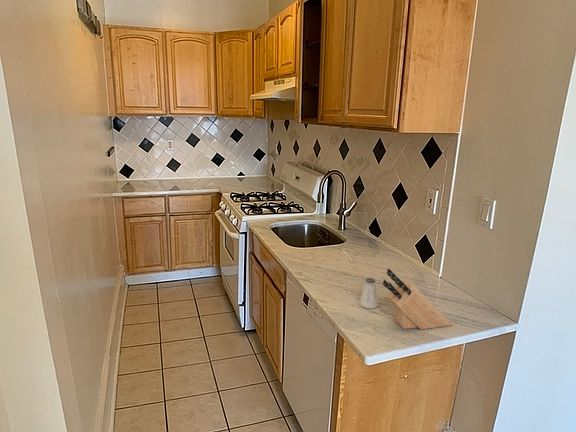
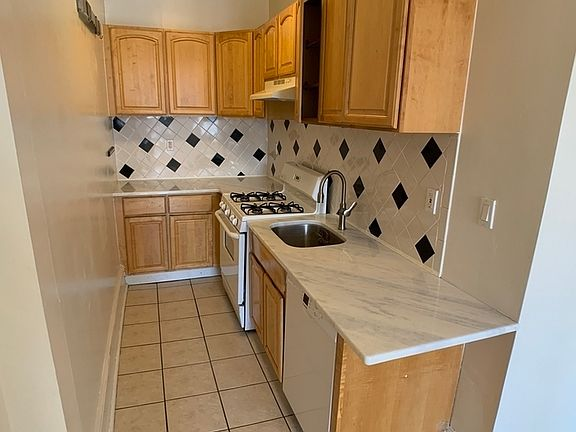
- saltshaker [358,277,379,309]
- knife block [382,267,453,330]
